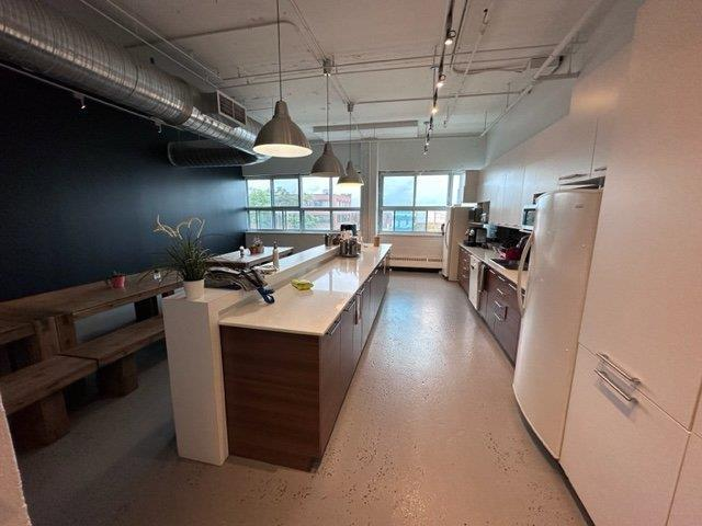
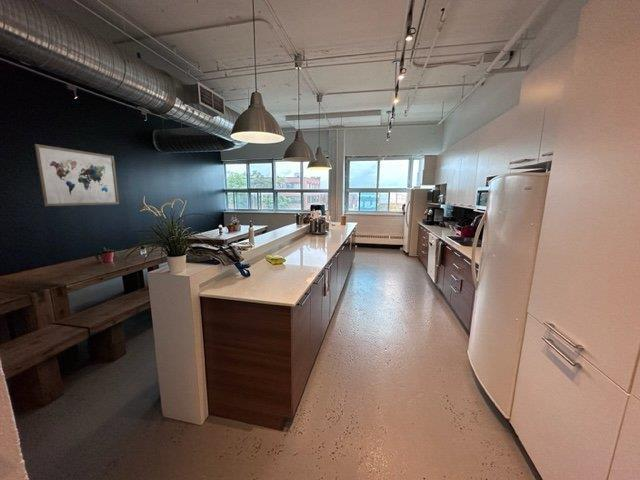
+ wall art [33,143,120,207]
